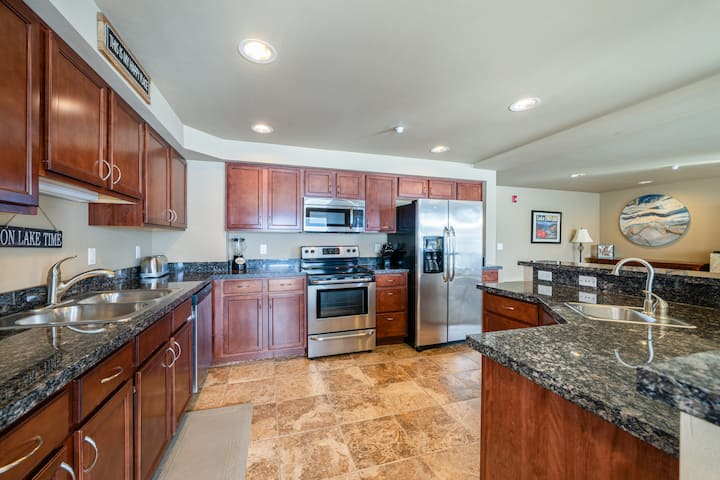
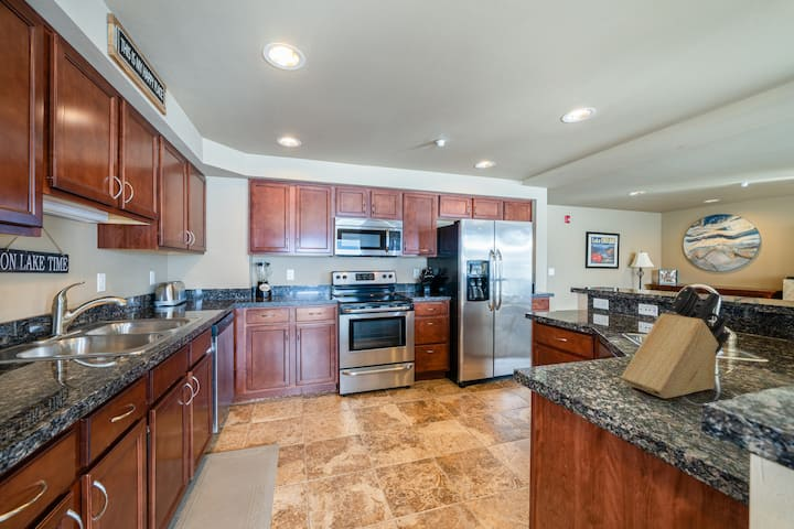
+ knife block [620,284,732,399]
